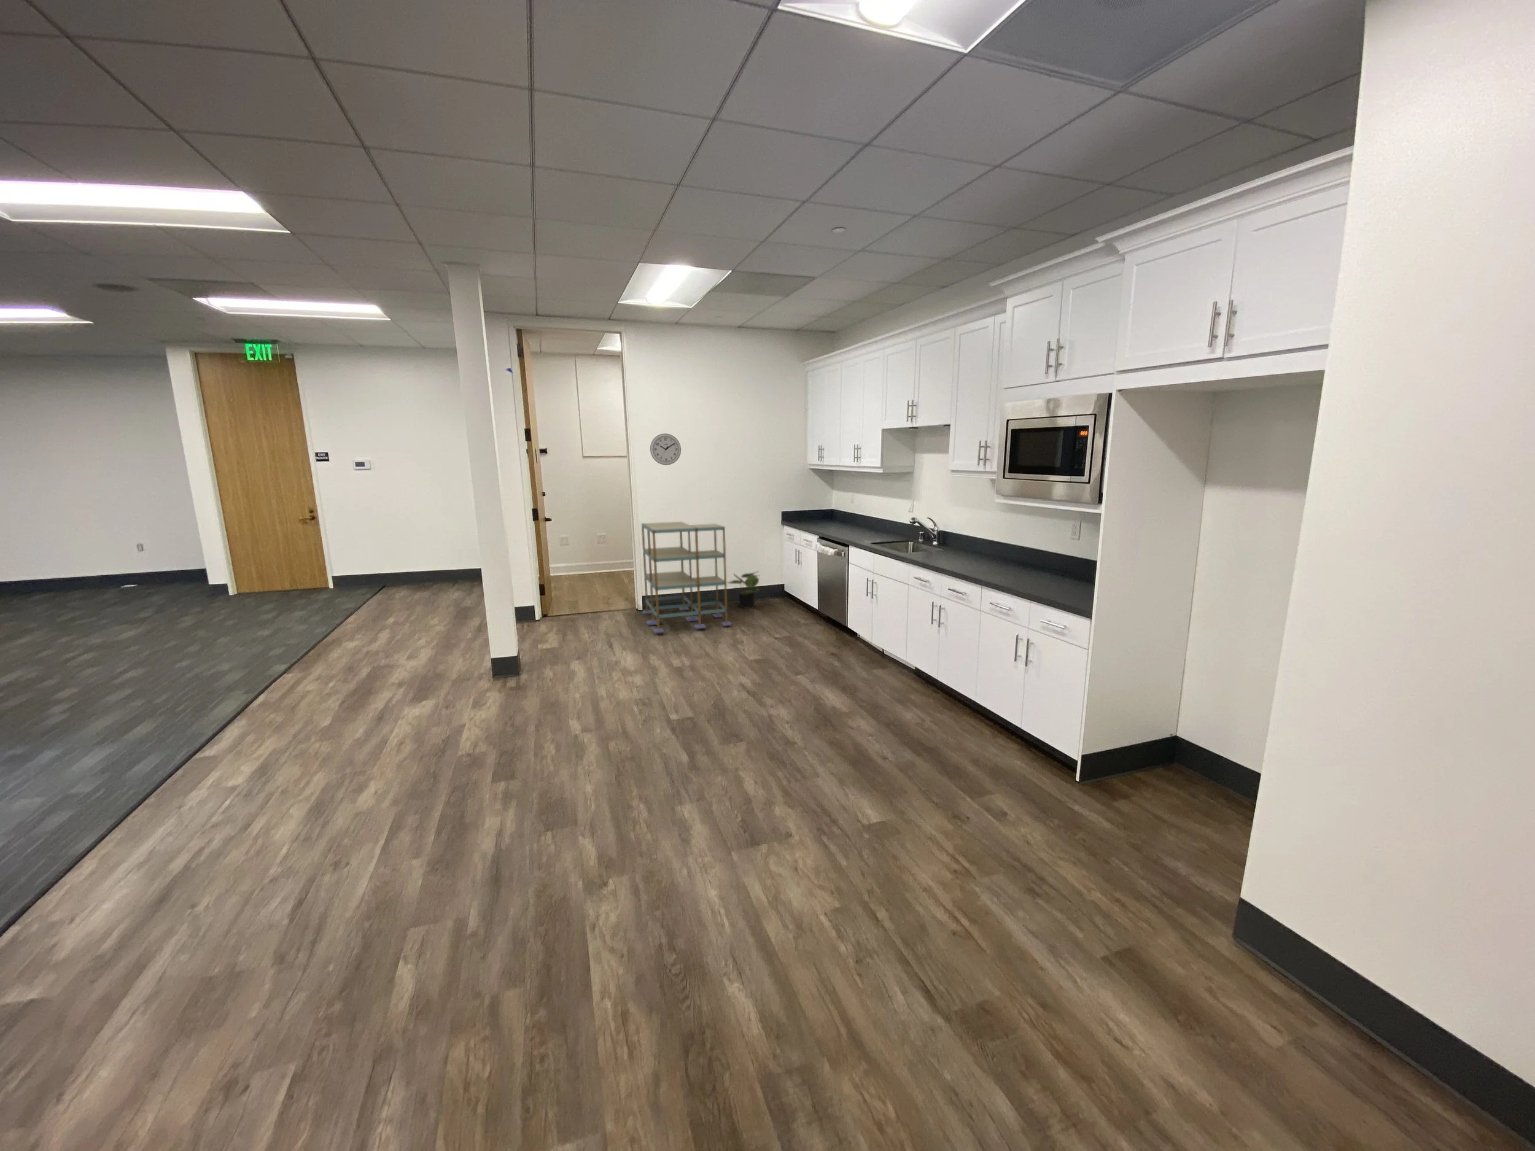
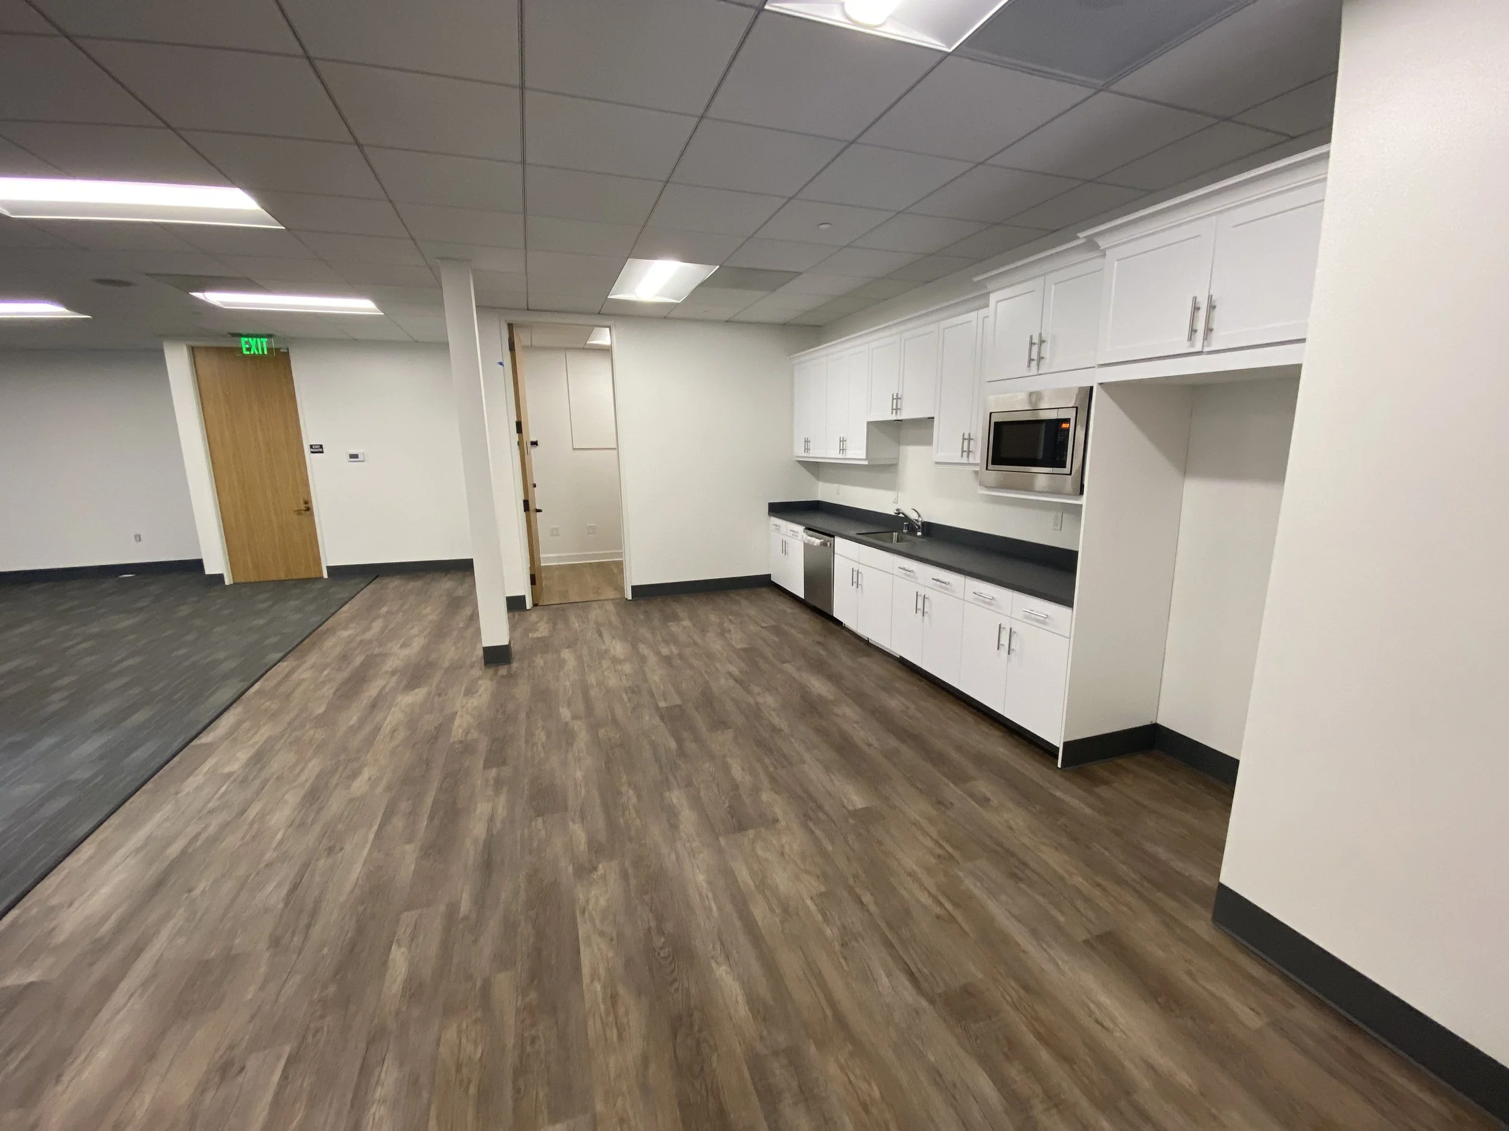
- shelving unit [641,521,732,634]
- potted plant [726,571,760,609]
- wall clock [649,433,682,465]
